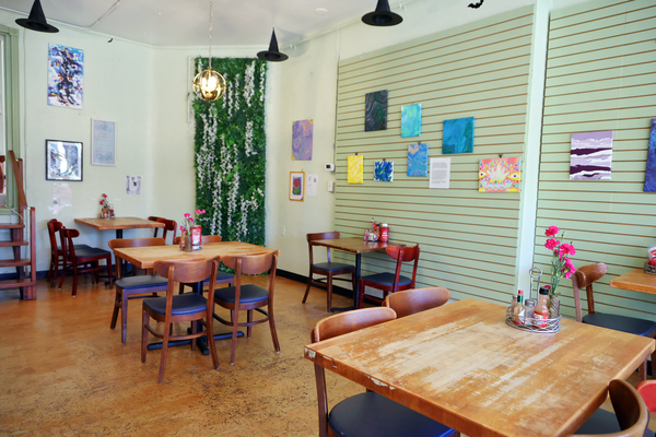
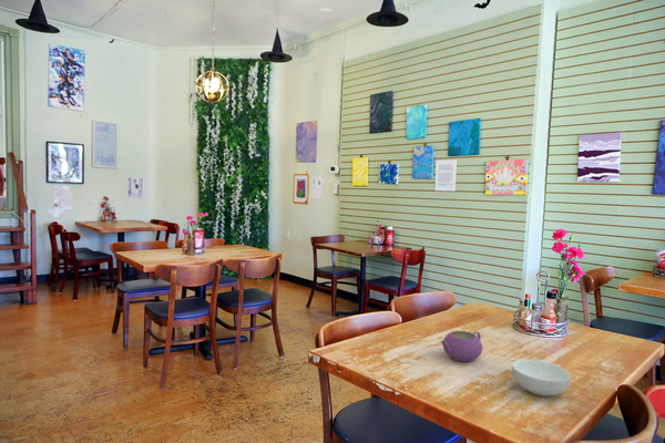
+ teapot [440,330,484,363]
+ cereal bowl [511,358,572,398]
